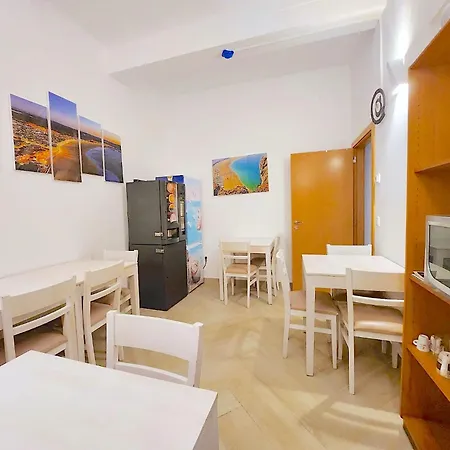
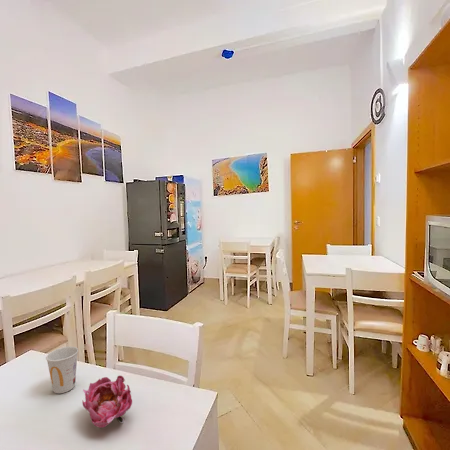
+ cup [45,346,79,394]
+ flower [81,375,133,429]
